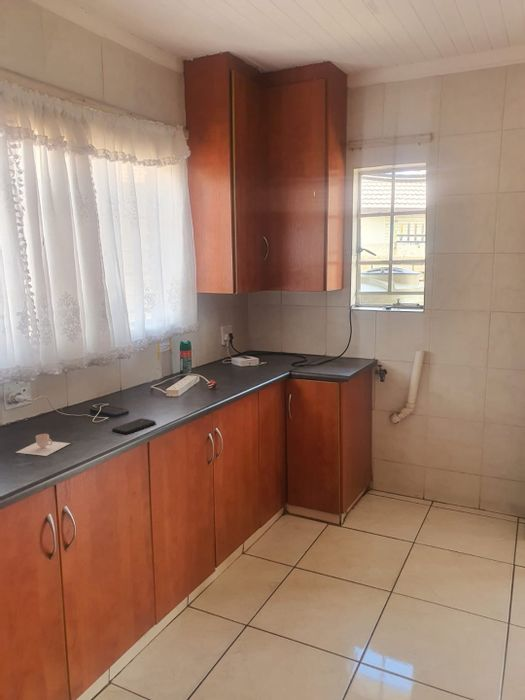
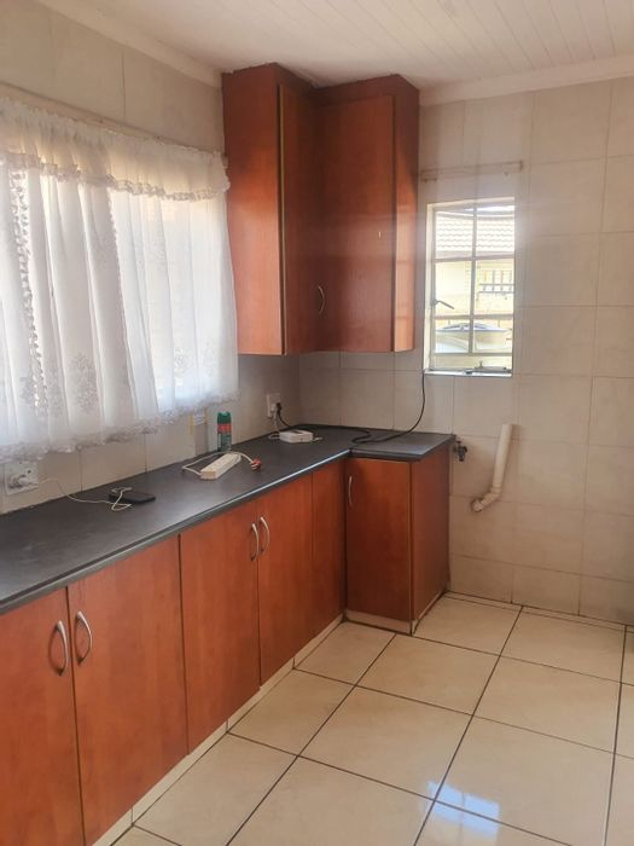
- smartphone [111,417,157,435]
- mug [14,433,71,457]
